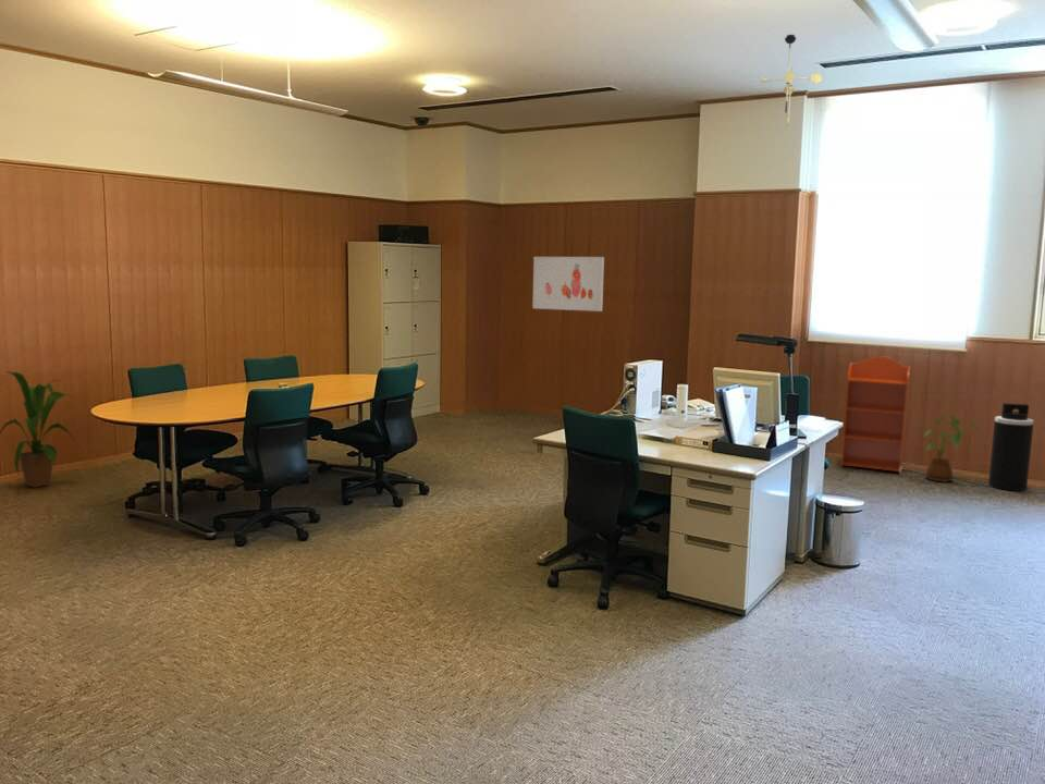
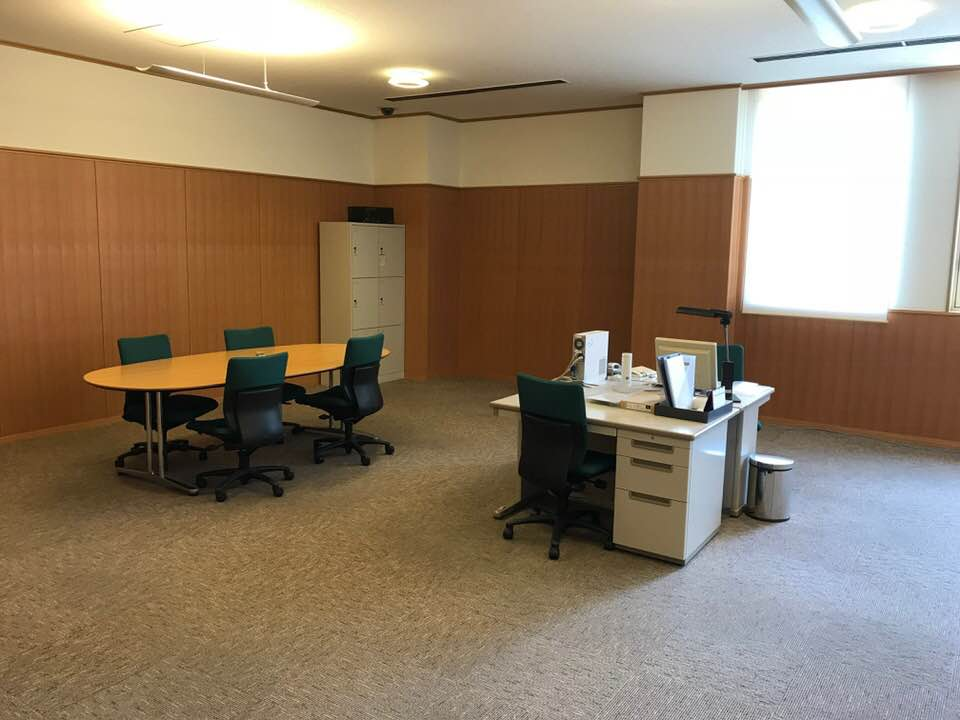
- wall art [531,256,605,313]
- ceiling light fixture [760,34,823,126]
- bookcase [839,355,911,475]
- house plant [917,414,980,483]
- house plant [0,371,84,489]
- trash can [987,402,1035,492]
